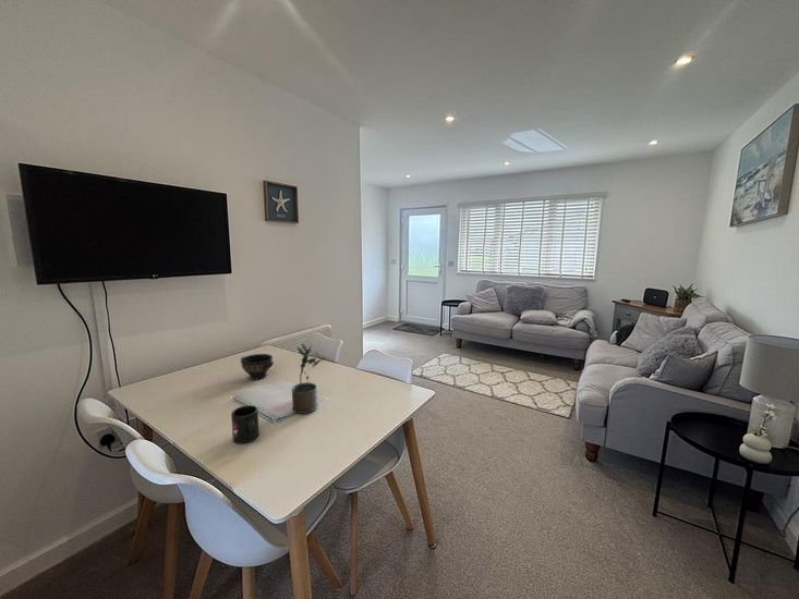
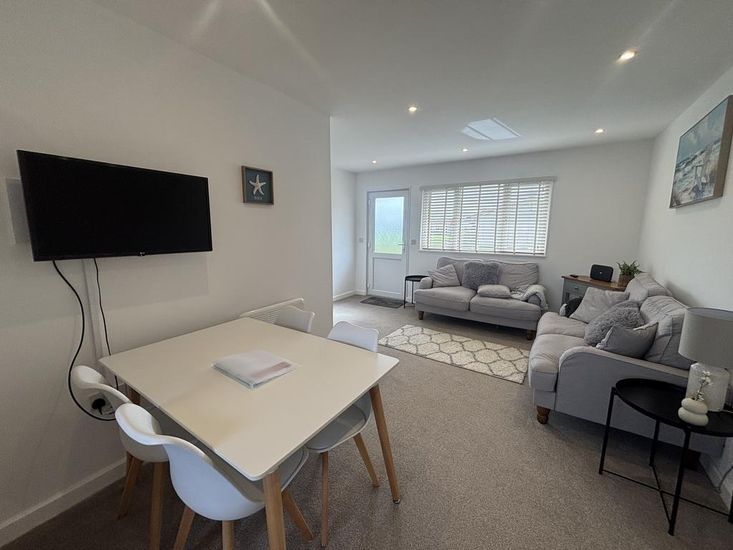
- potted plant [290,342,326,415]
- bowl [240,353,275,381]
- mug [230,404,261,444]
